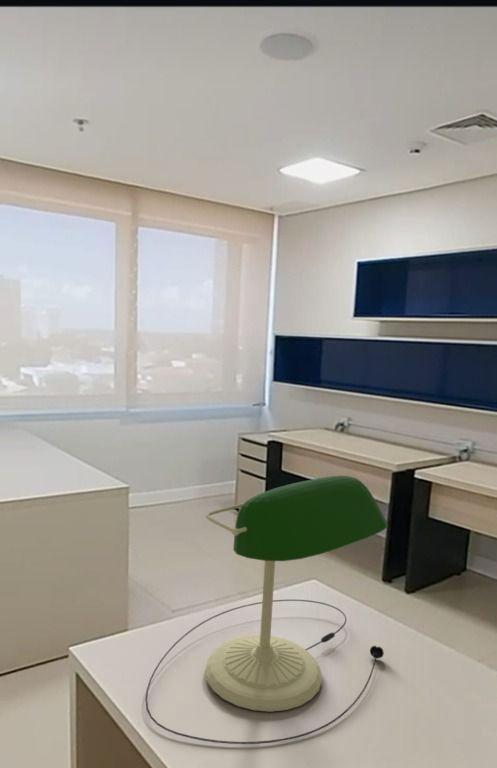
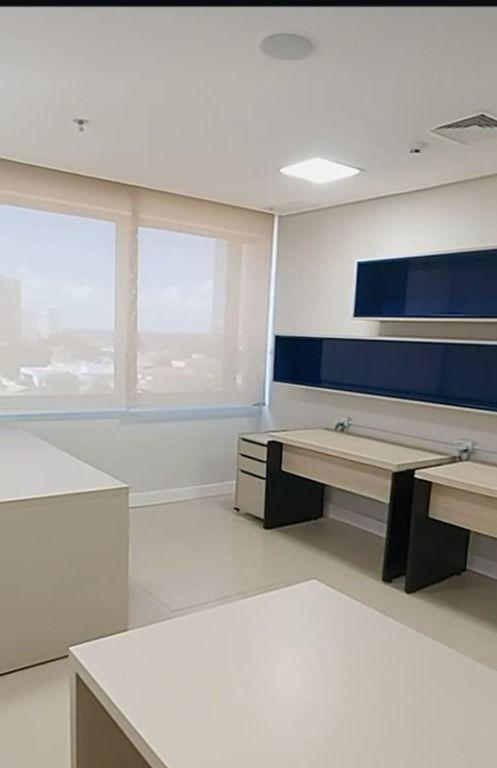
- desk lamp [144,475,389,745]
